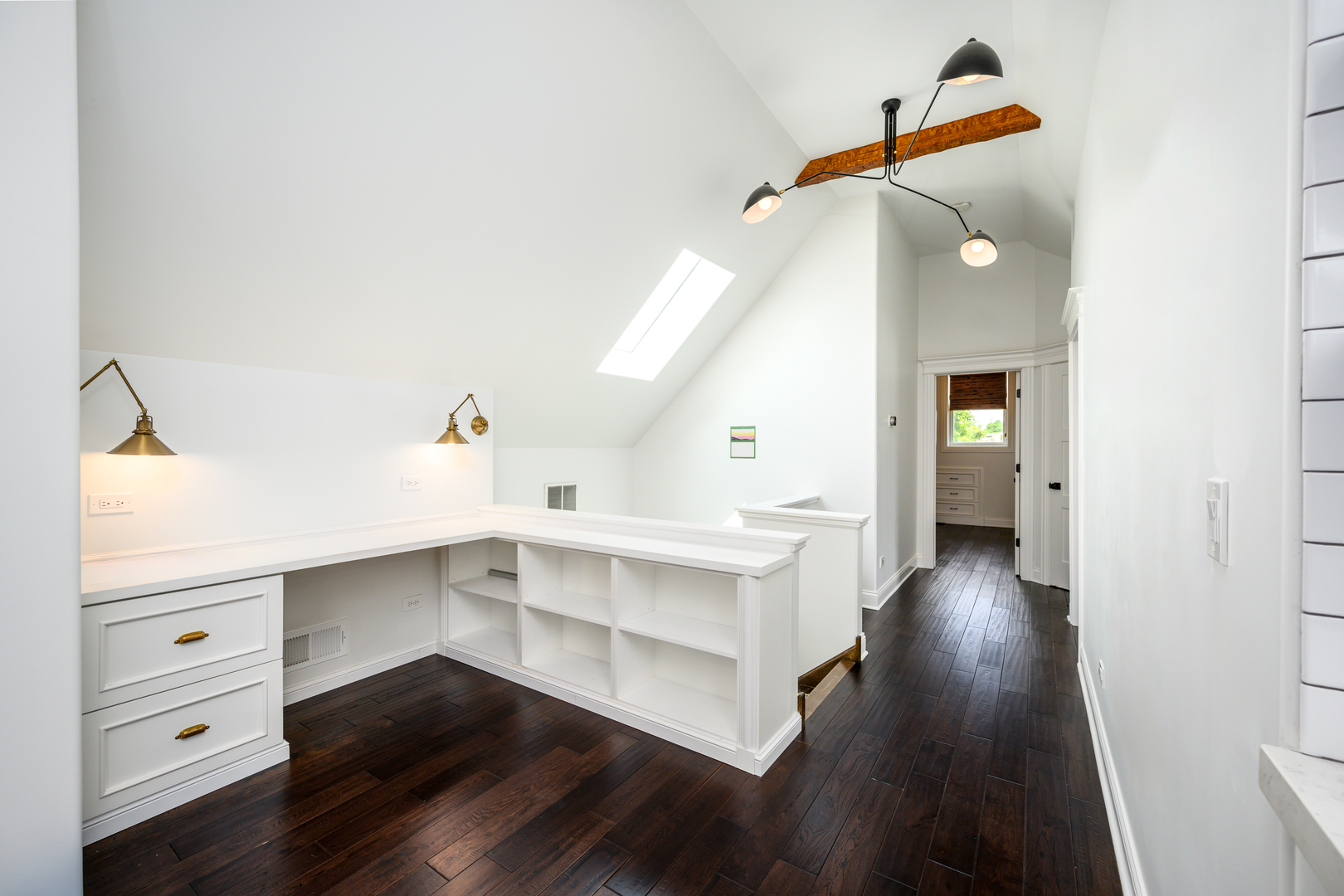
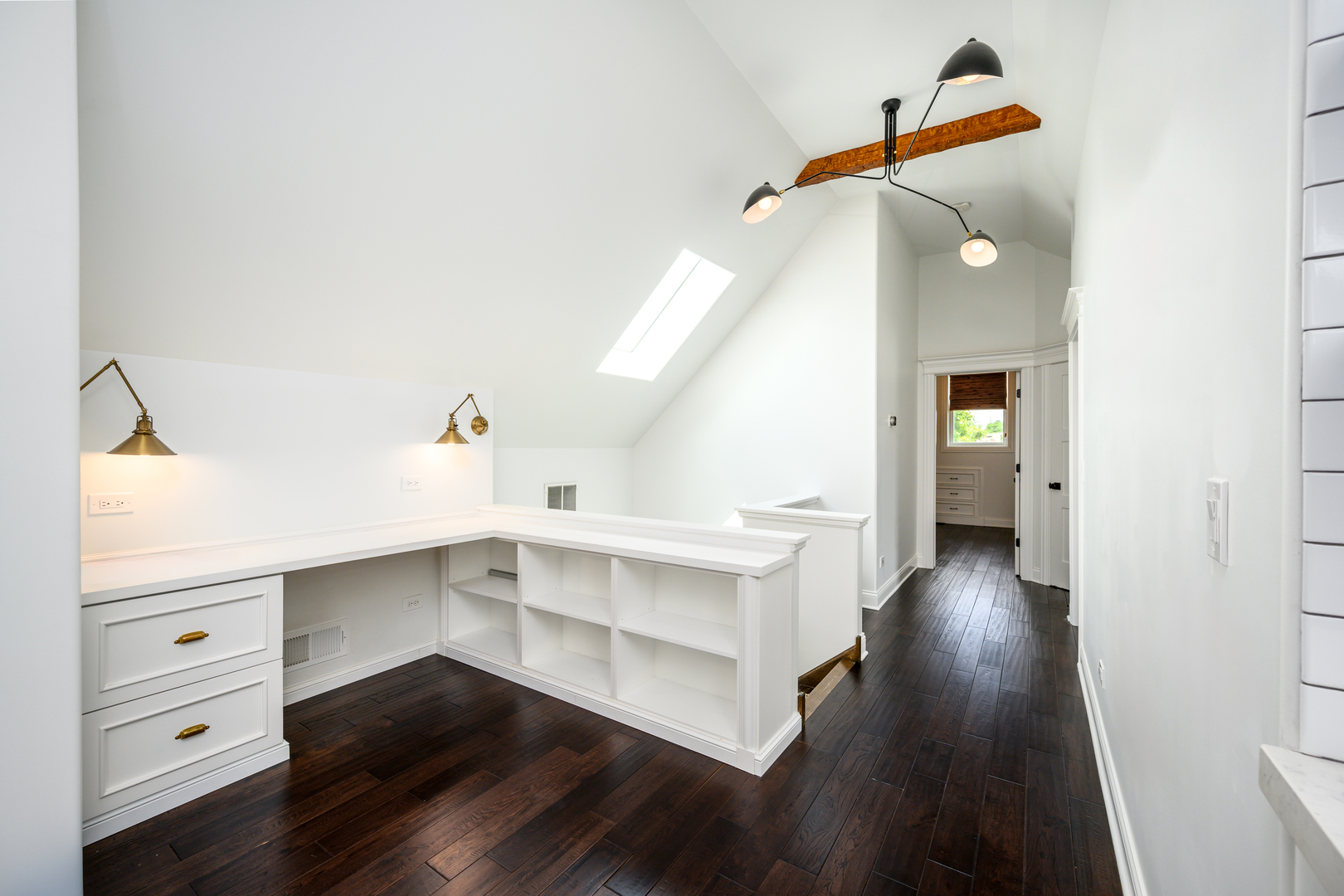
- calendar [729,424,757,460]
